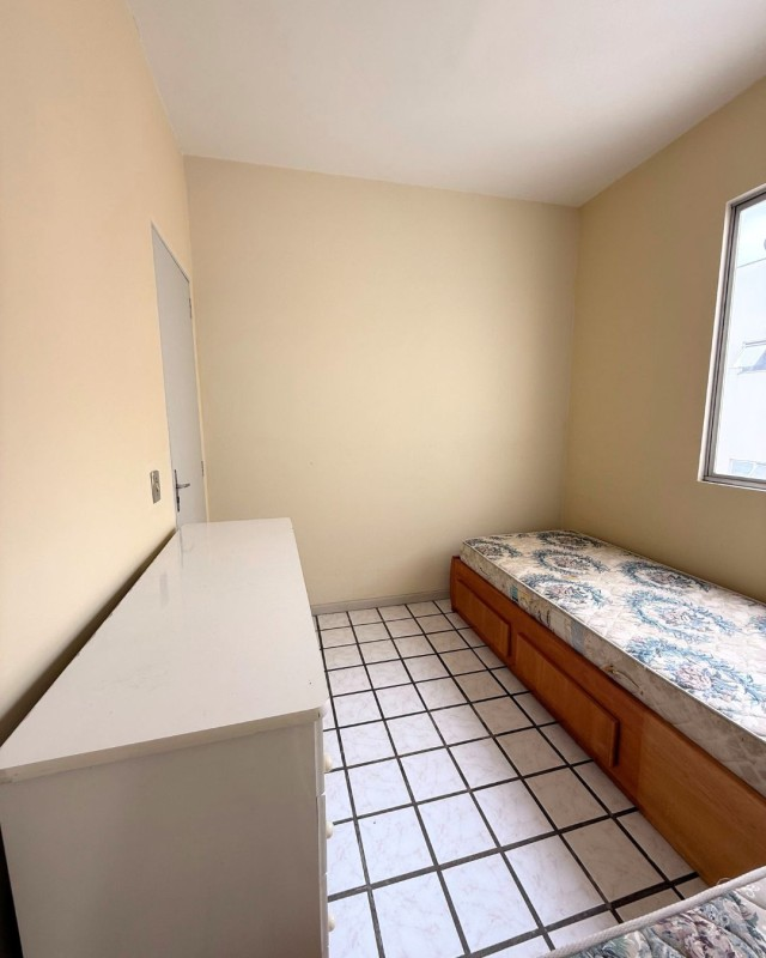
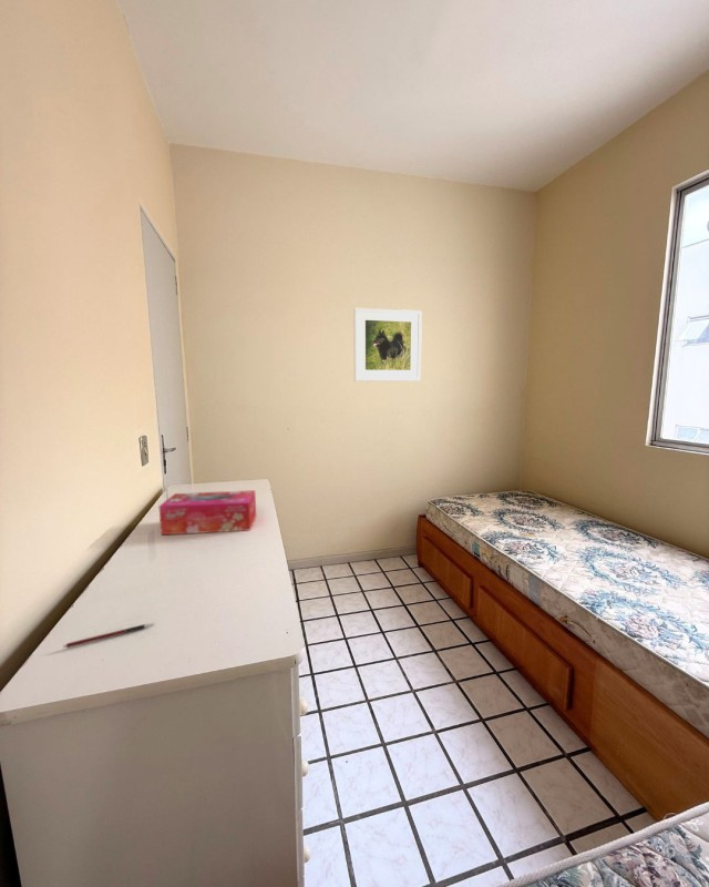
+ pen [62,622,154,649]
+ tissue box [158,489,257,536]
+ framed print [352,307,423,383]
